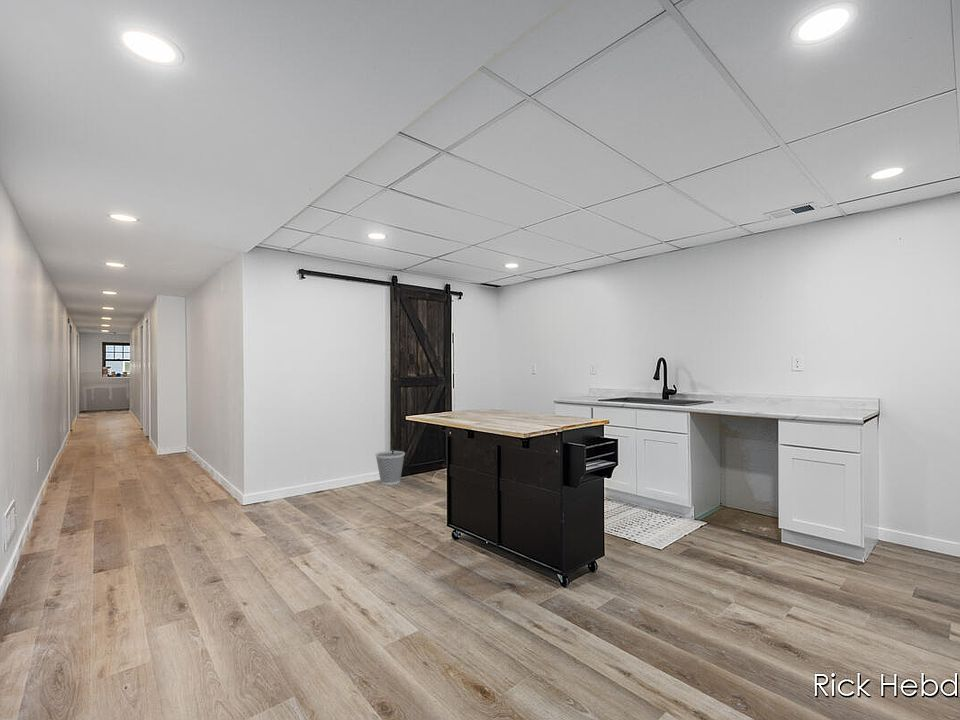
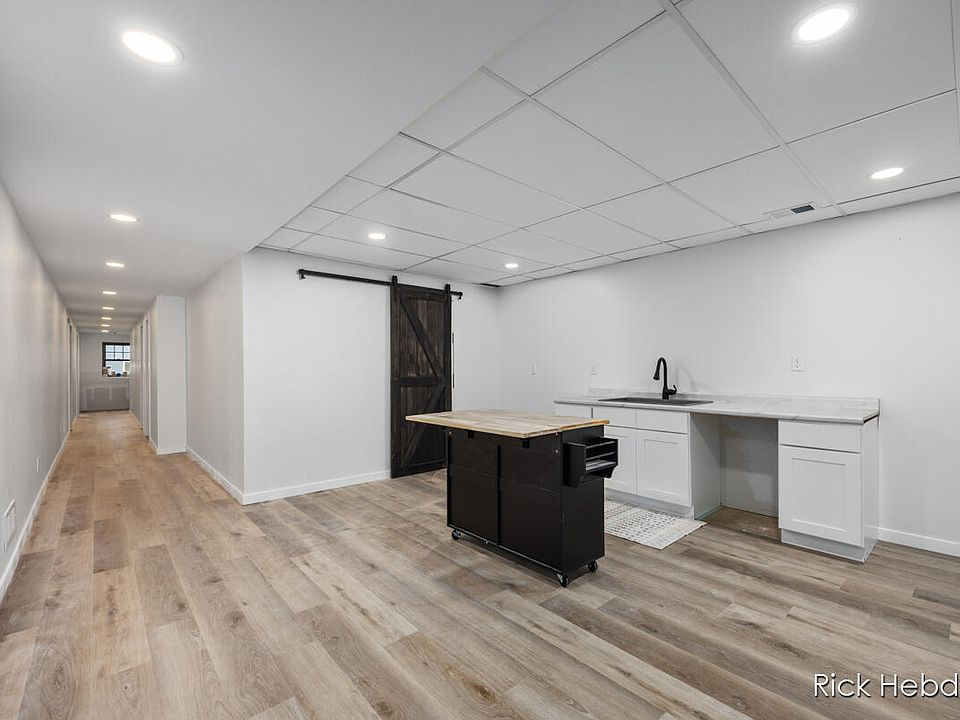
- wastebasket [374,450,406,486]
